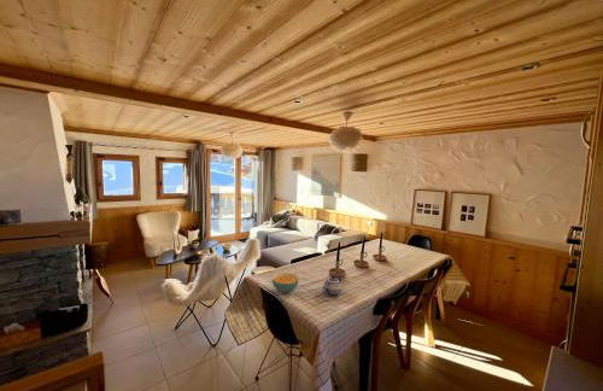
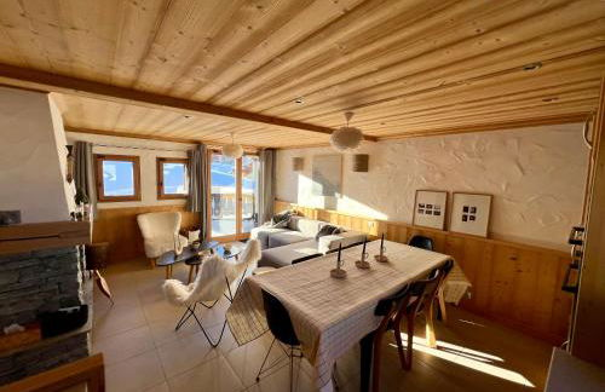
- teapot [321,275,344,298]
- cereal bowl [271,272,300,294]
